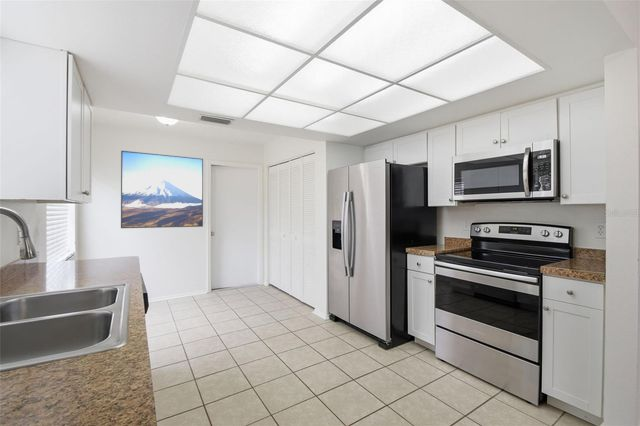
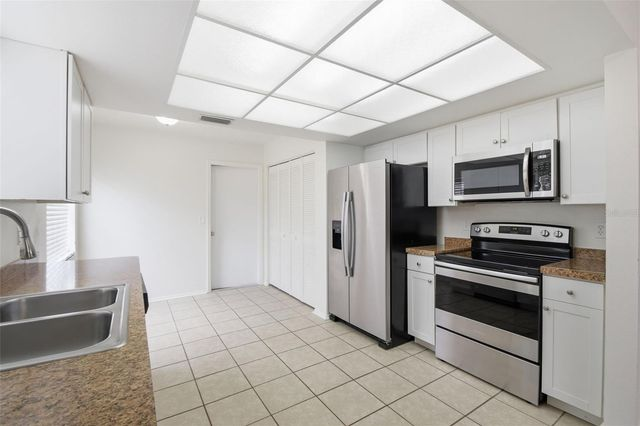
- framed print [120,150,204,229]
